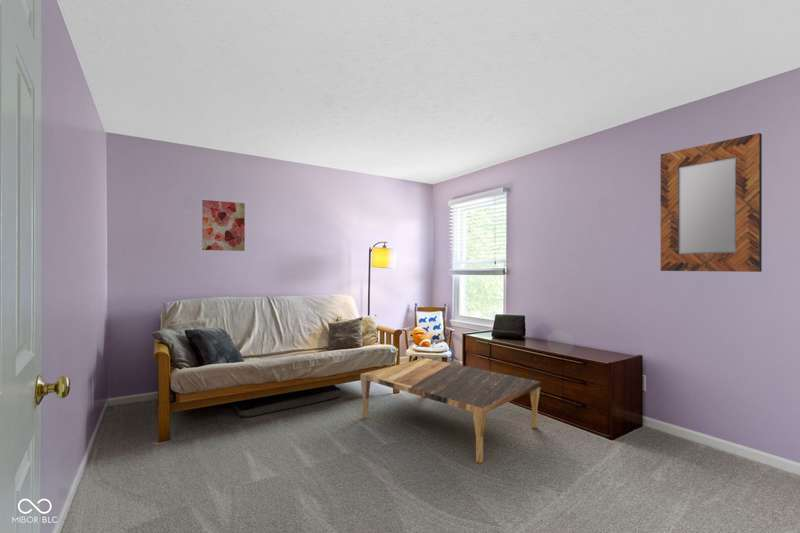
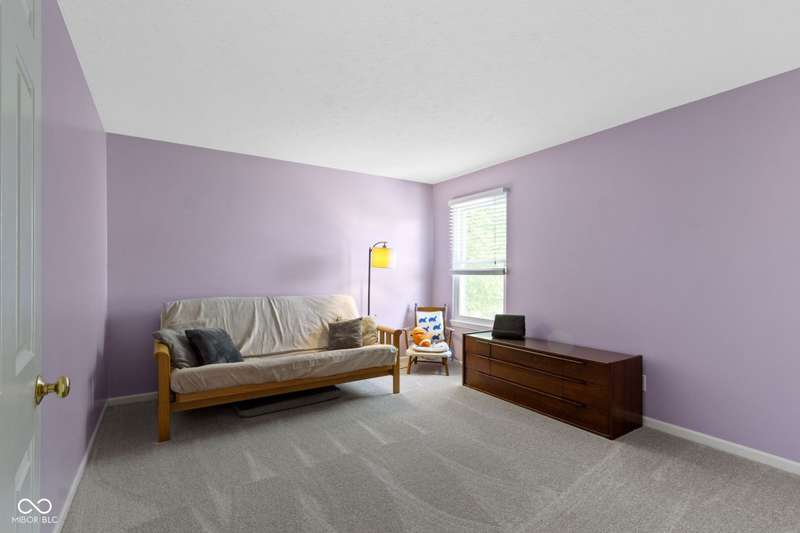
- coffee table [359,357,542,464]
- home mirror [659,132,763,273]
- wall art [201,199,246,252]
